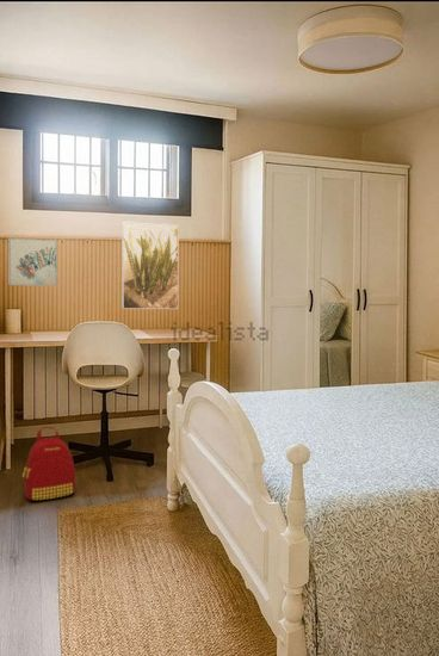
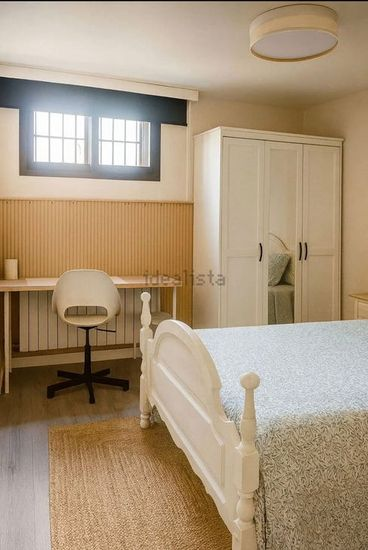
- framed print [120,219,180,310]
- wall art [7,236,58,287]
- backpack [21,426,76,501]
